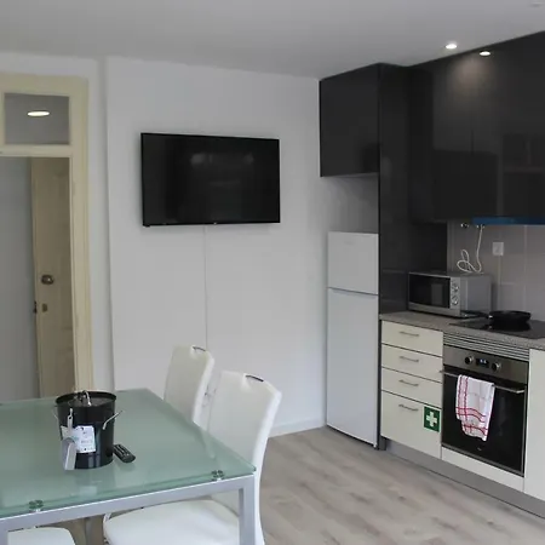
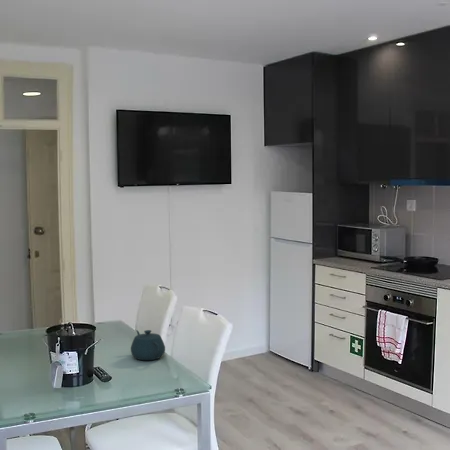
+ teapot [130,329,166,361]
